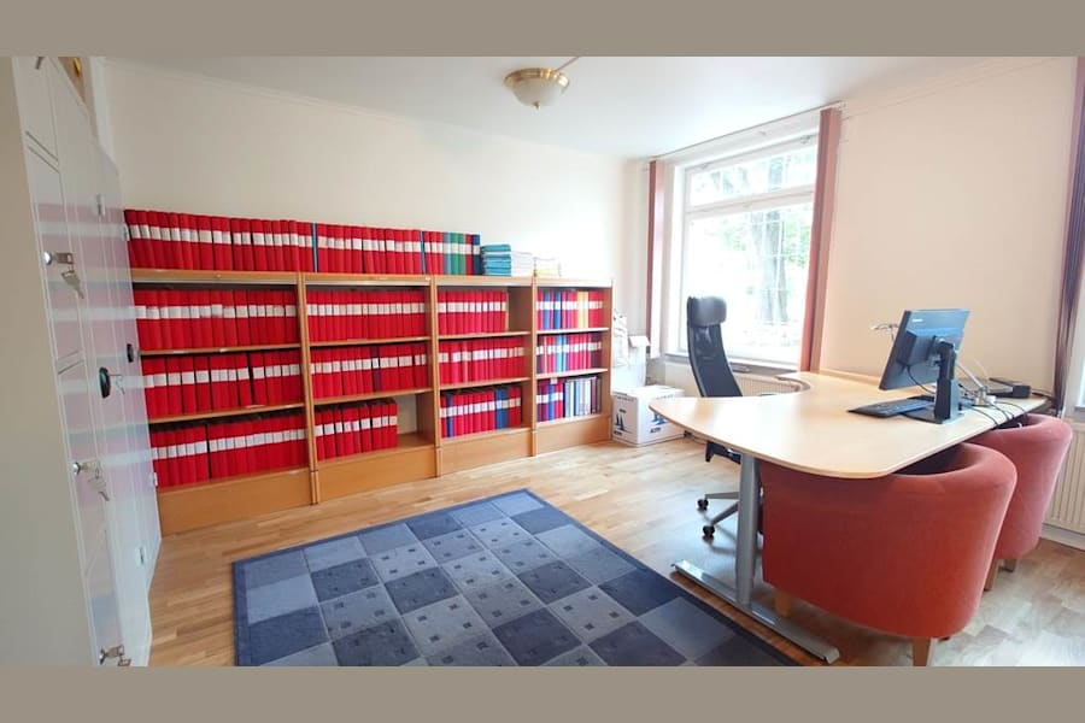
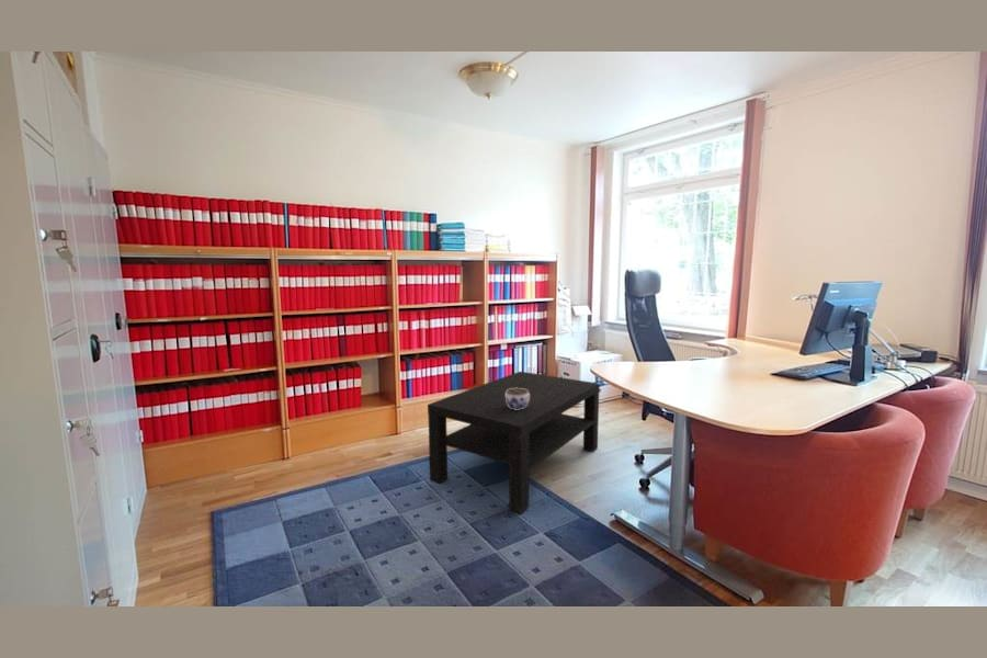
+ jar [506,387,530,410]
+ coffee table [427,371,601,514]
